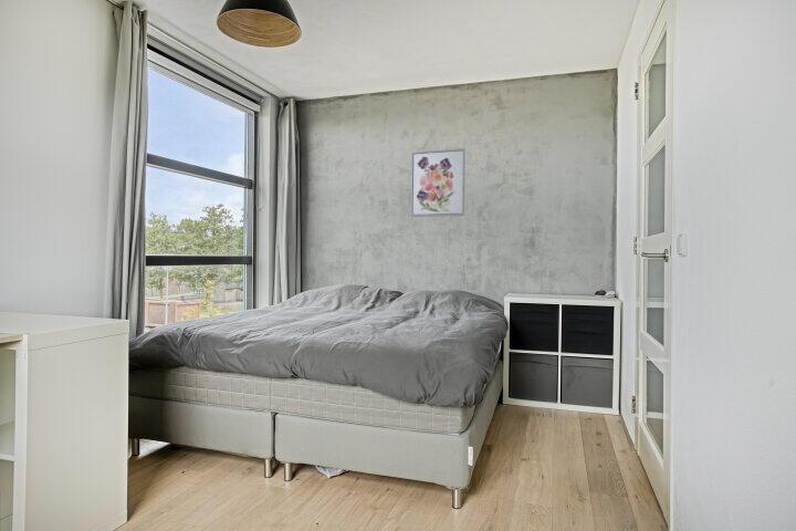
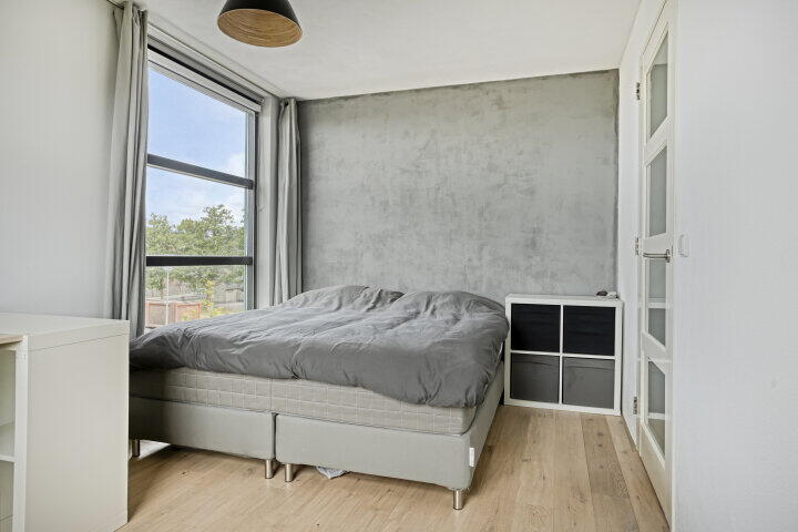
- wall art [410,147,467,218]
